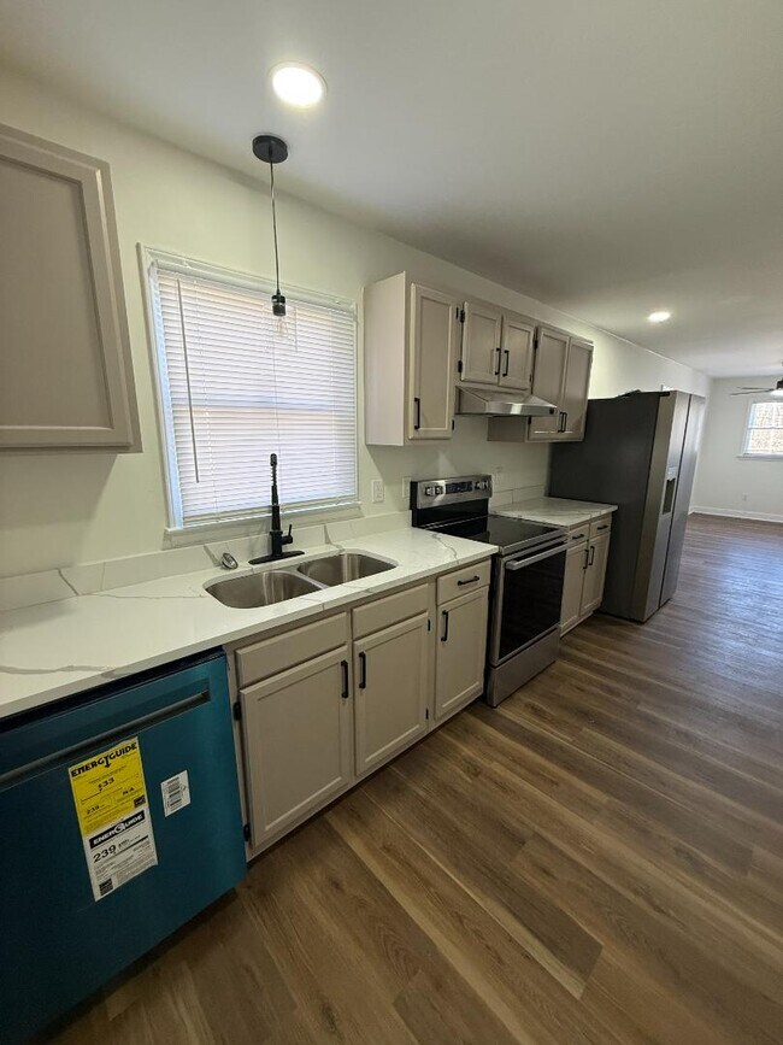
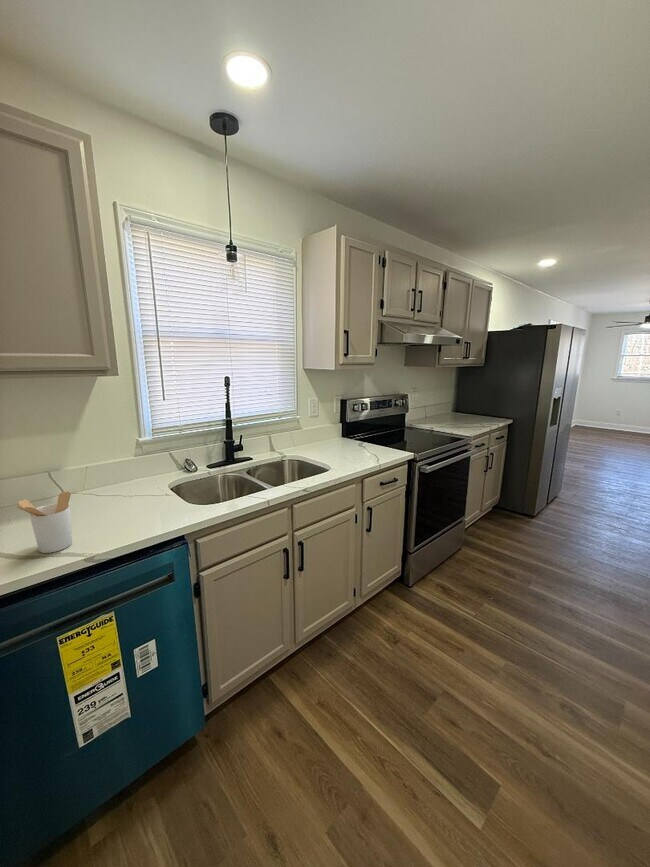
+ utensil holder [12,491,73,554]
